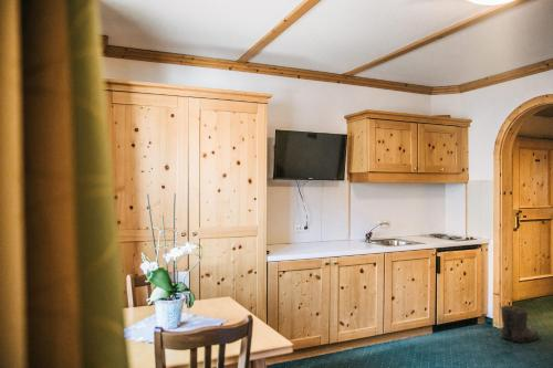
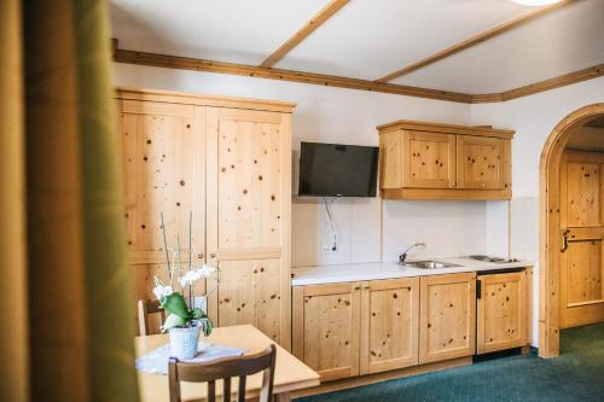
- boots [500,304,540,344]
